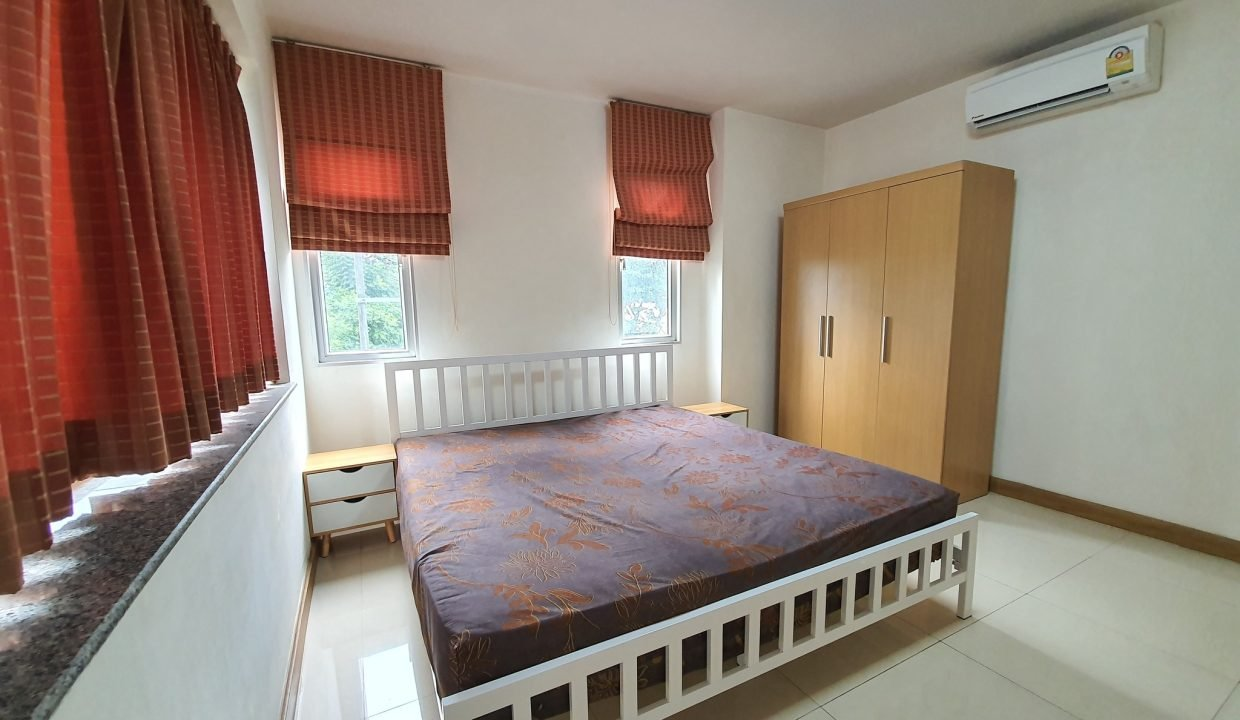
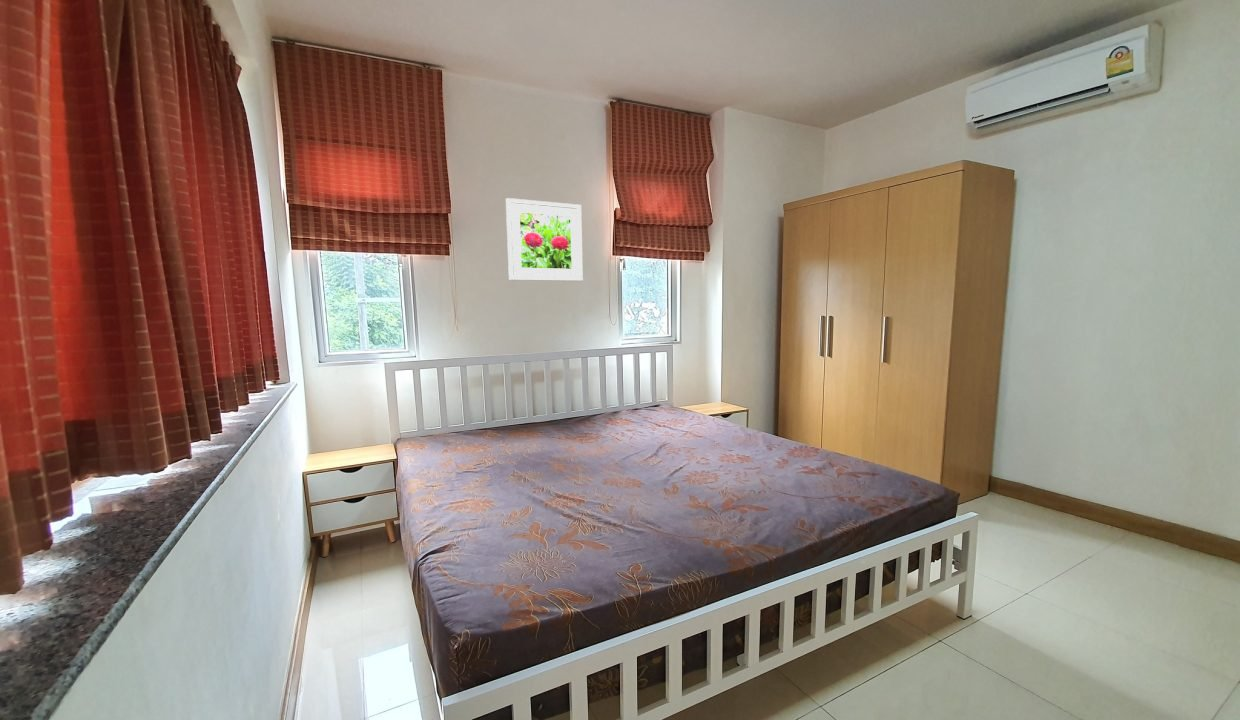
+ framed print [505,197,584,282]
